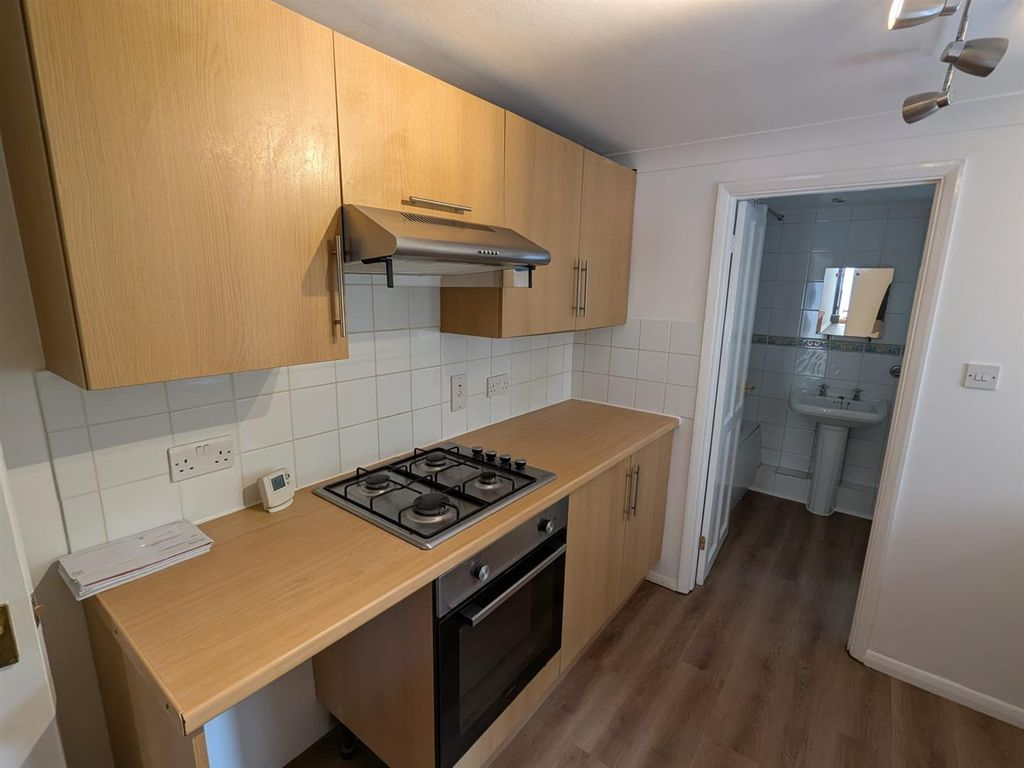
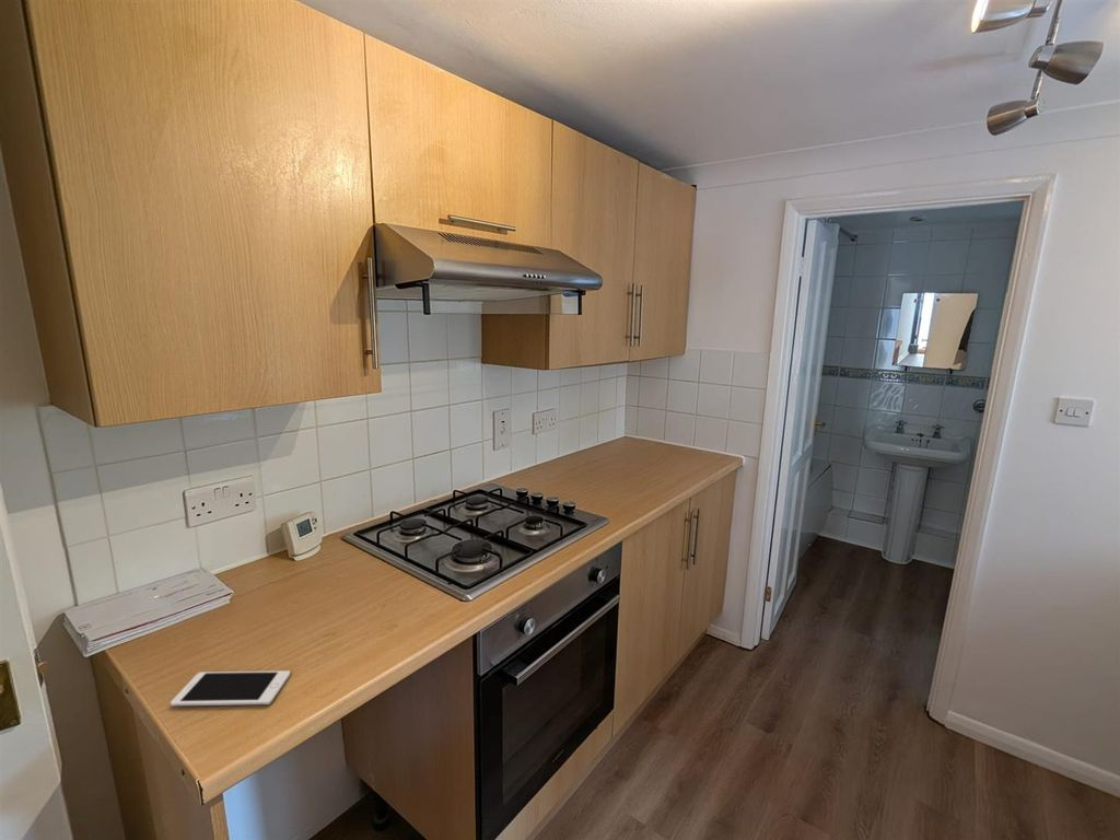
+ cell phone [170,669,291,707]
